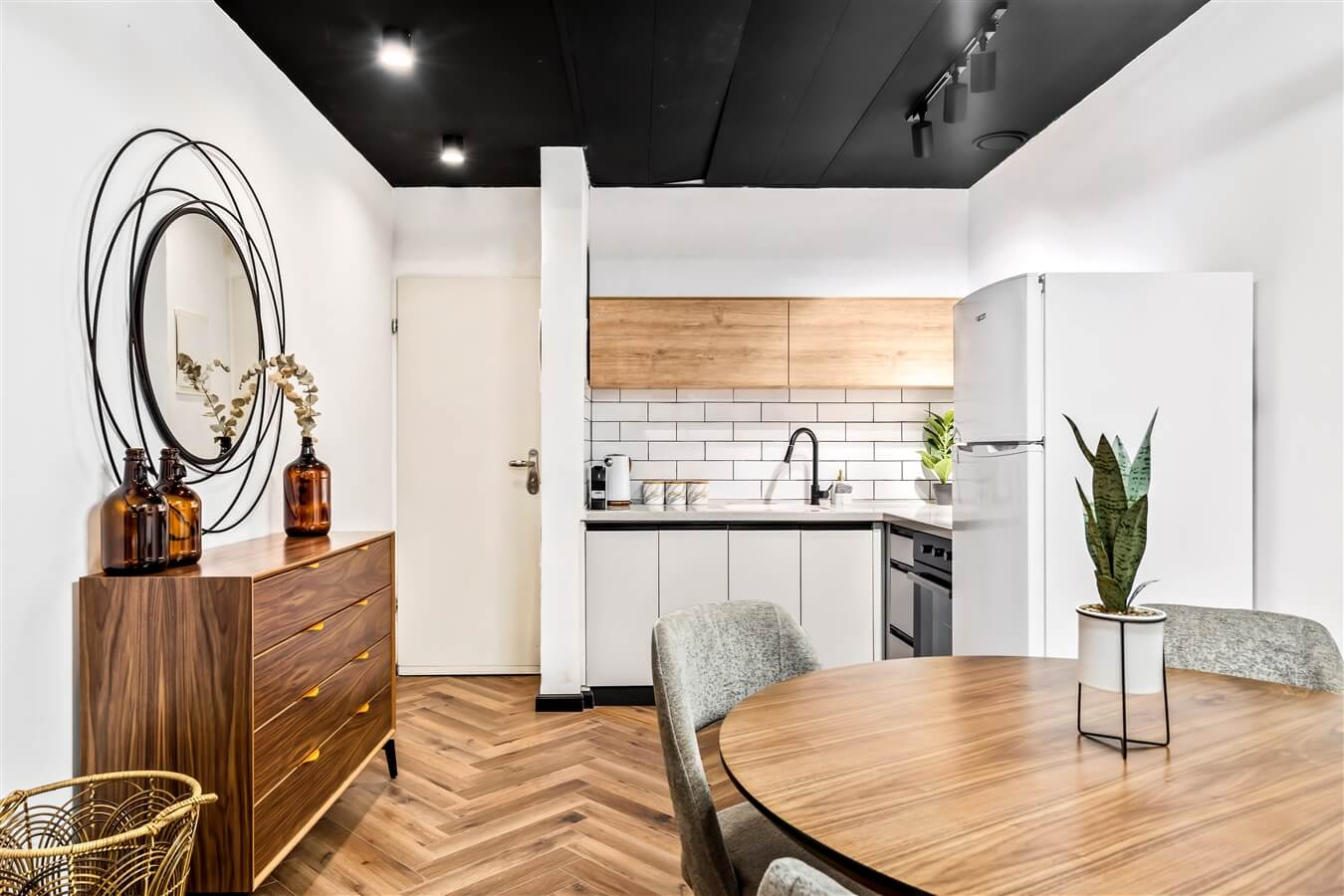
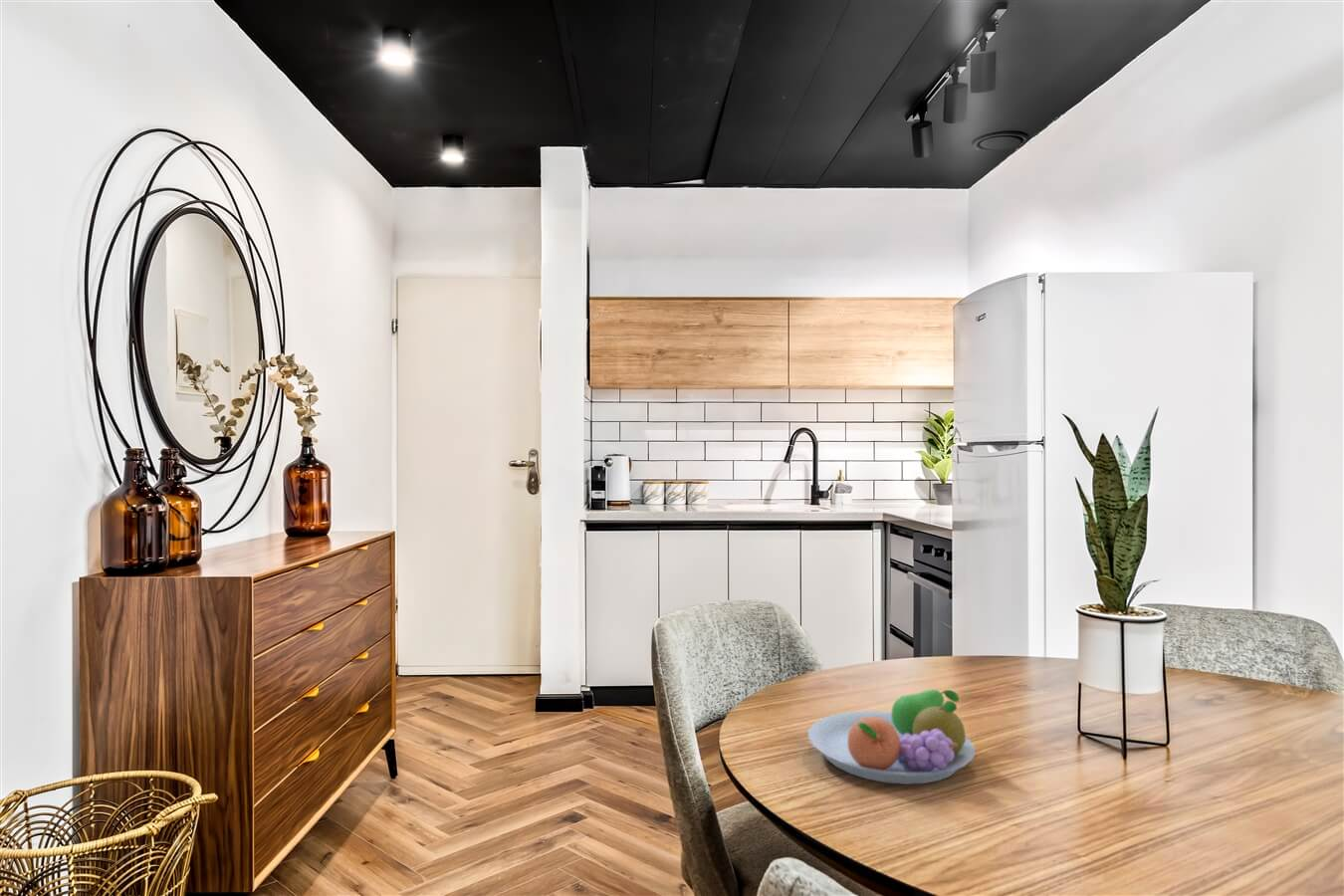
+ fruit bowl [807,689,977,785]
